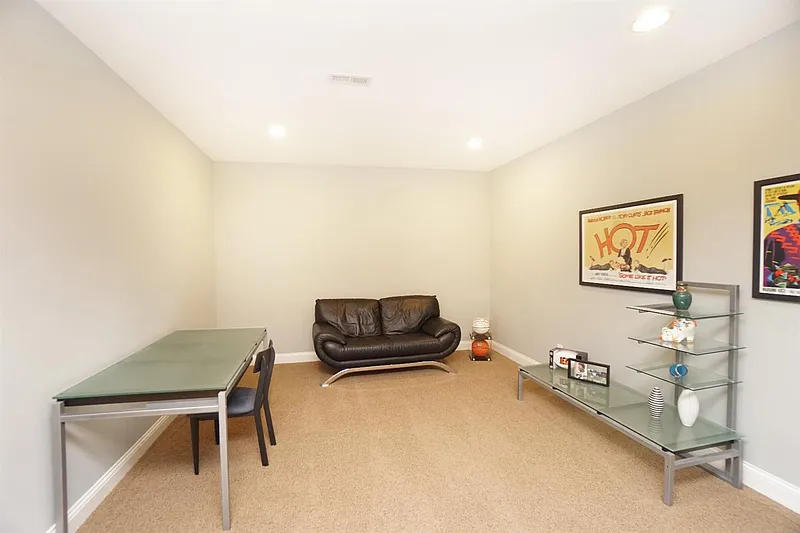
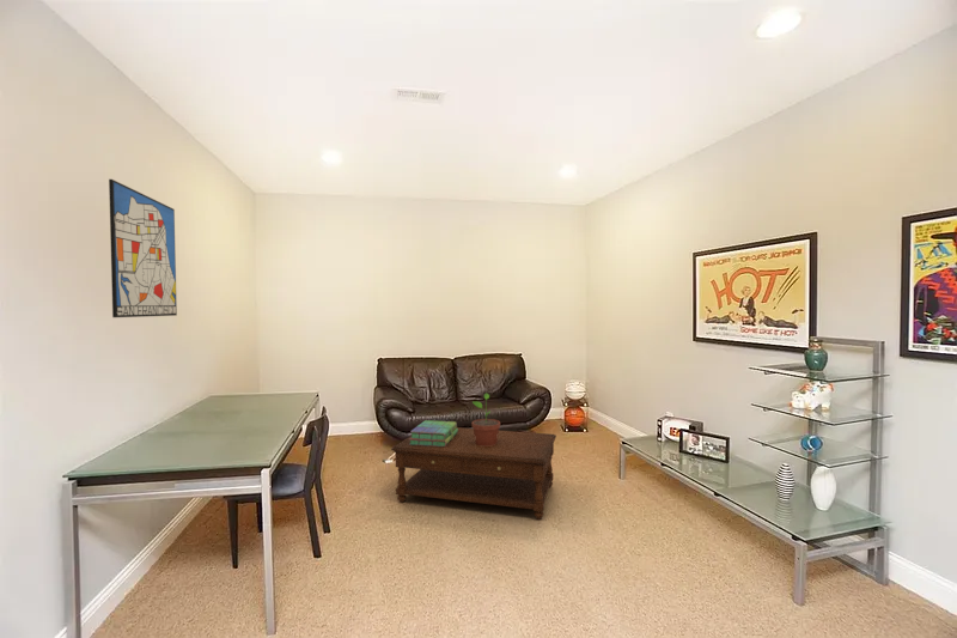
+ stack of books [409,419,458,446]
+ potted plant [471,391,501,446]
+ wall art [108,178,178,318]
+ coffee table [390,426,557,521]
